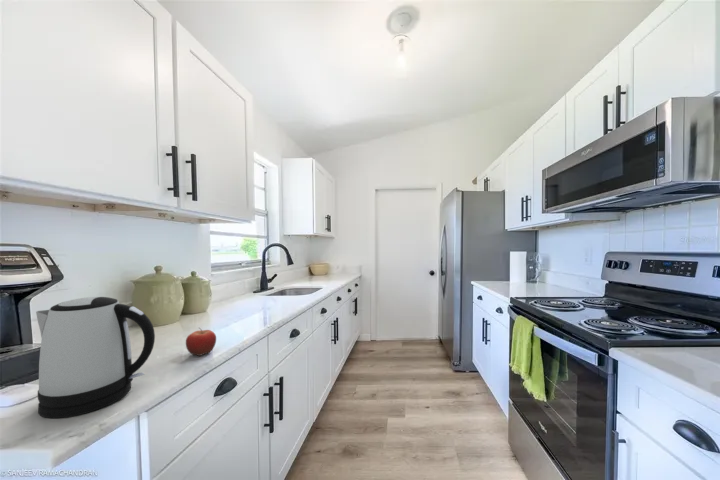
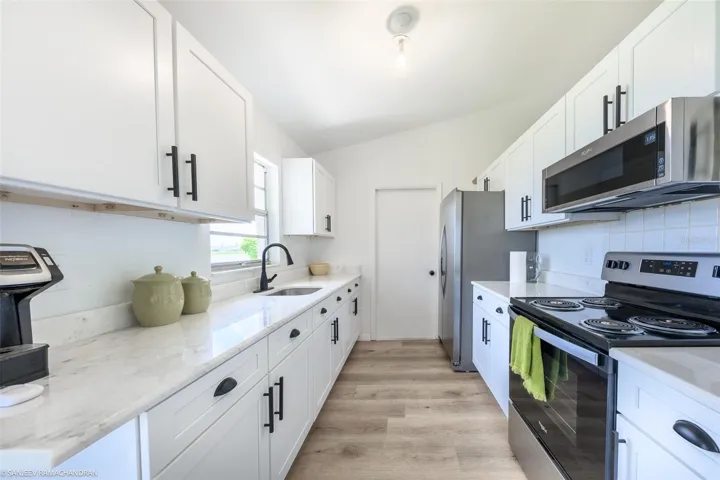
- fruit [185,327,217,357]
- kettle [35,296,156,419]
